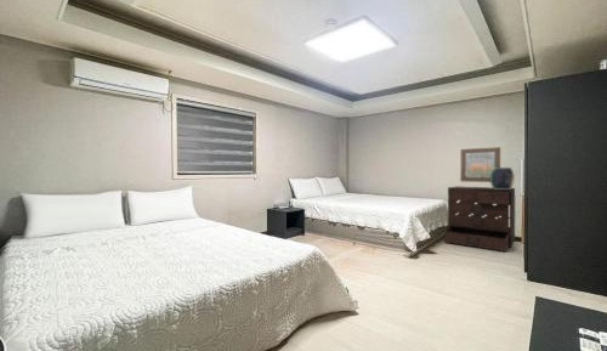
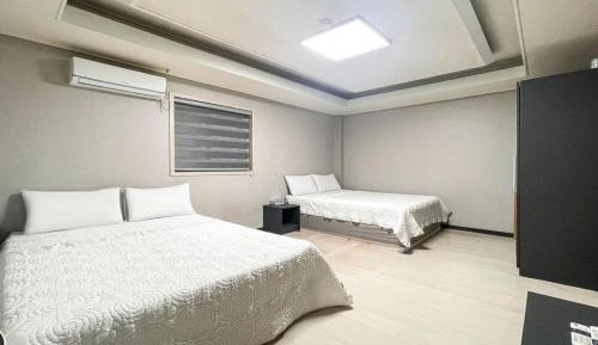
- wall art [459,146,501,183]
- decorative urn [489,166,516,189]
- dresser [443,186,516,253]
